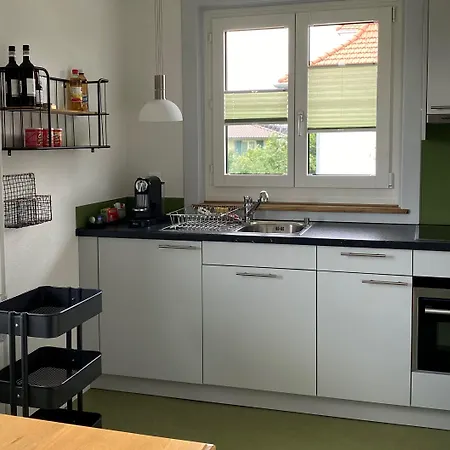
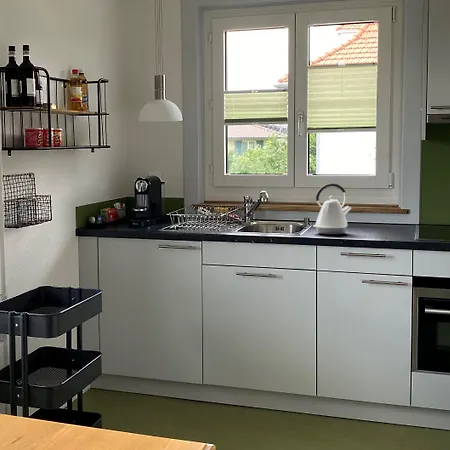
+ kettle [312,183,352,235]
